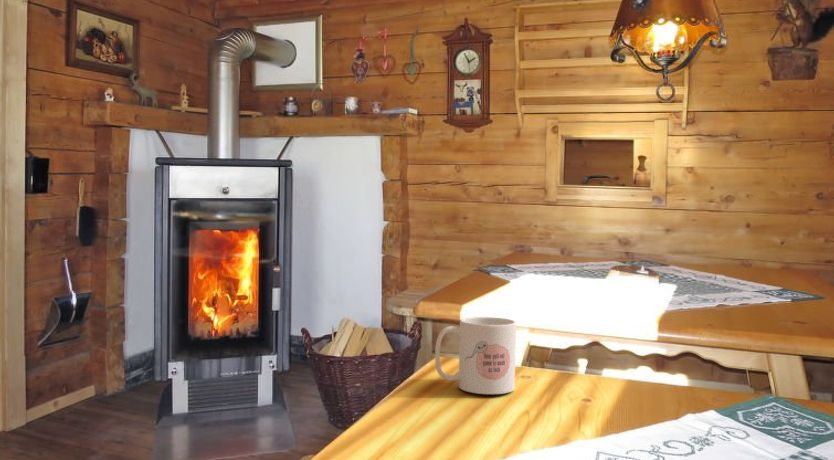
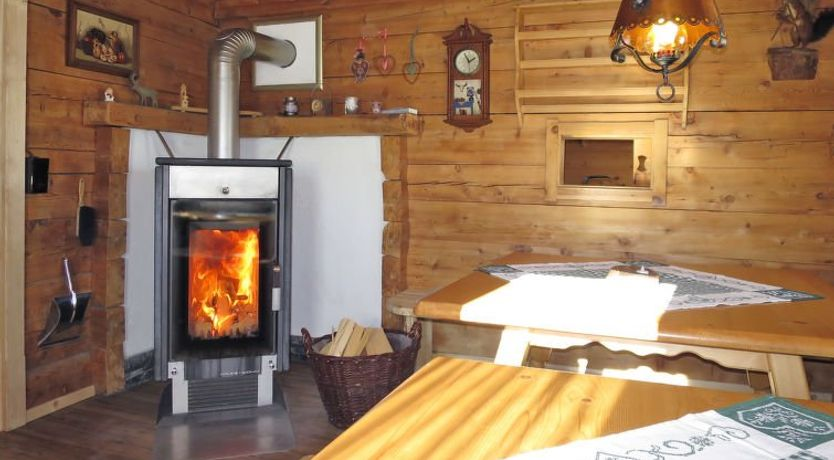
- mug [434,316,517,395]
